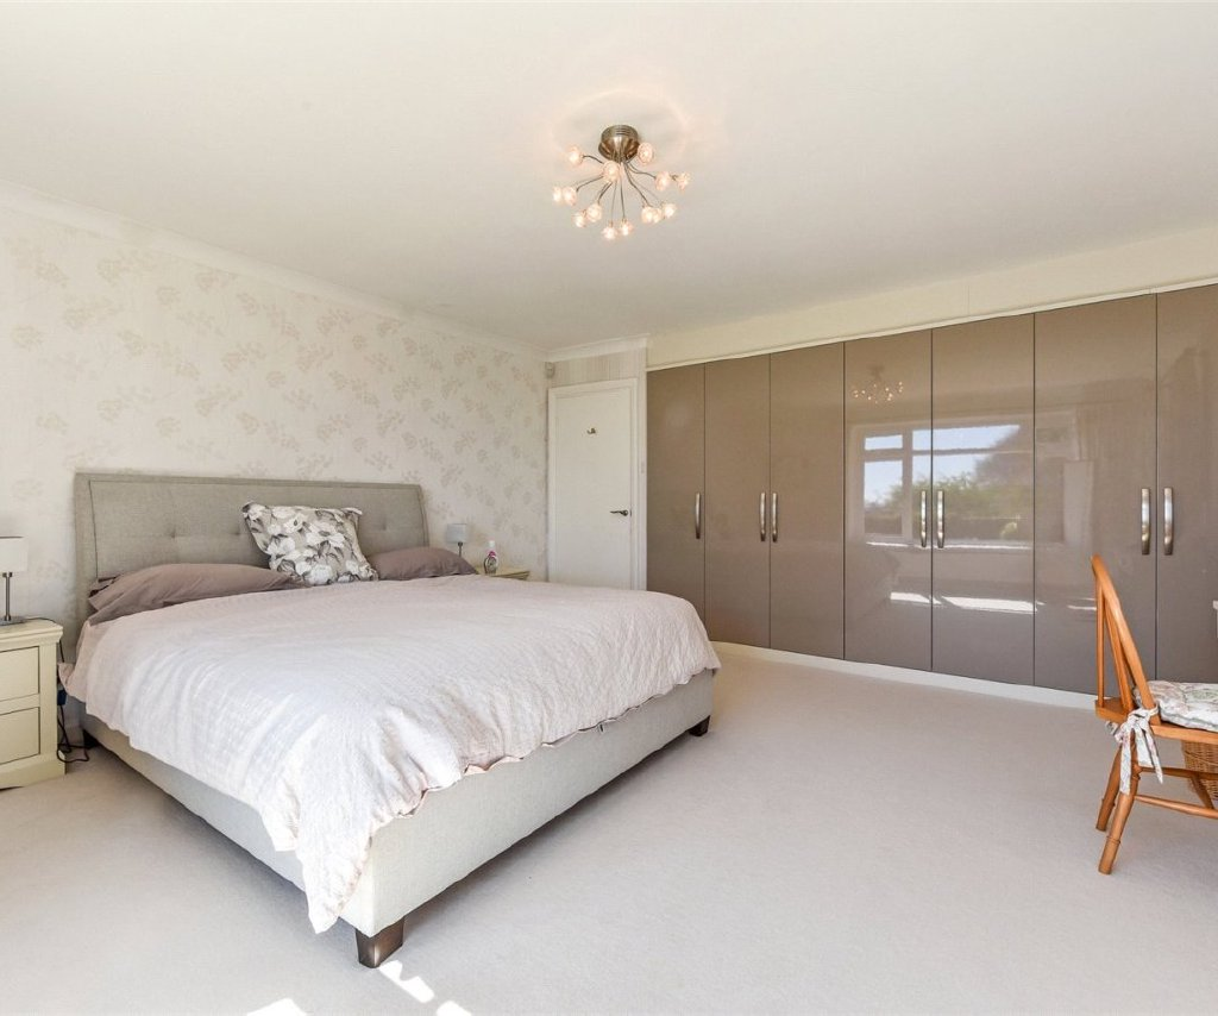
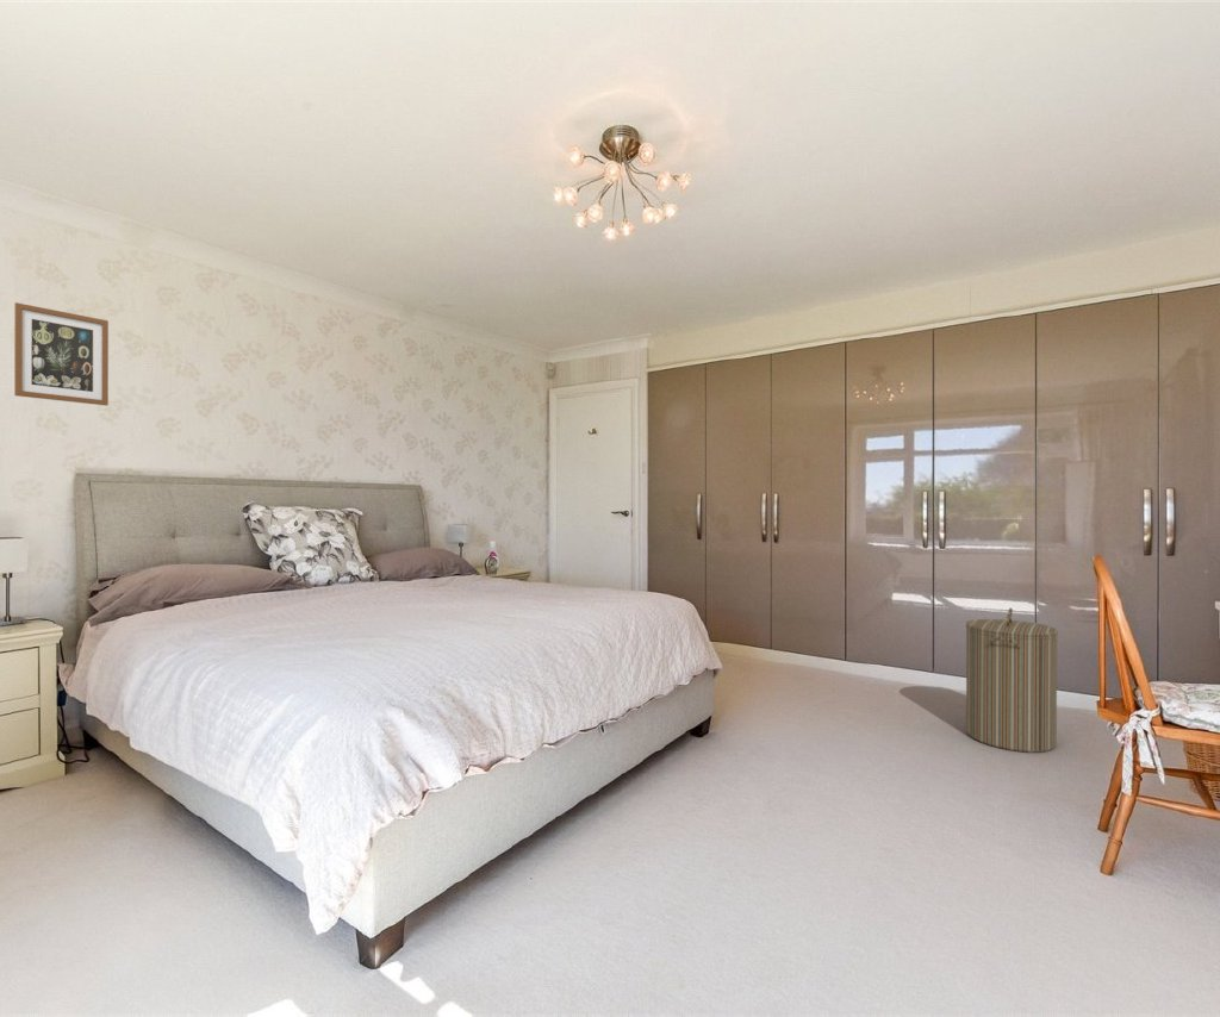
+ wall art [13,301,110,407]
+ laundry hamper [965,606,1059,754]
